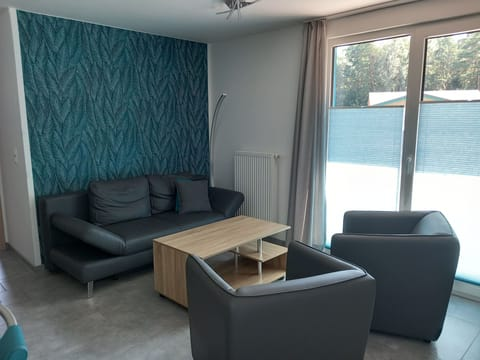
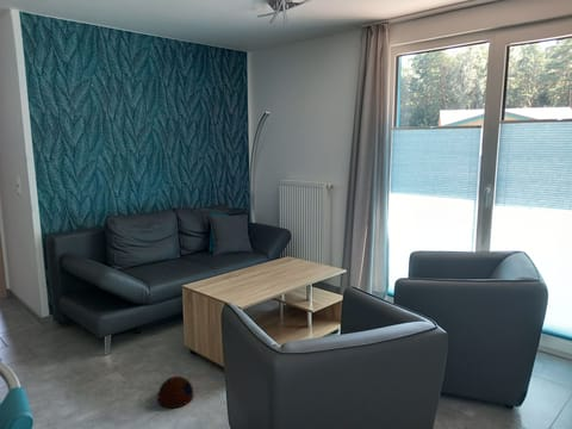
+ ball [157,375,194,409]
